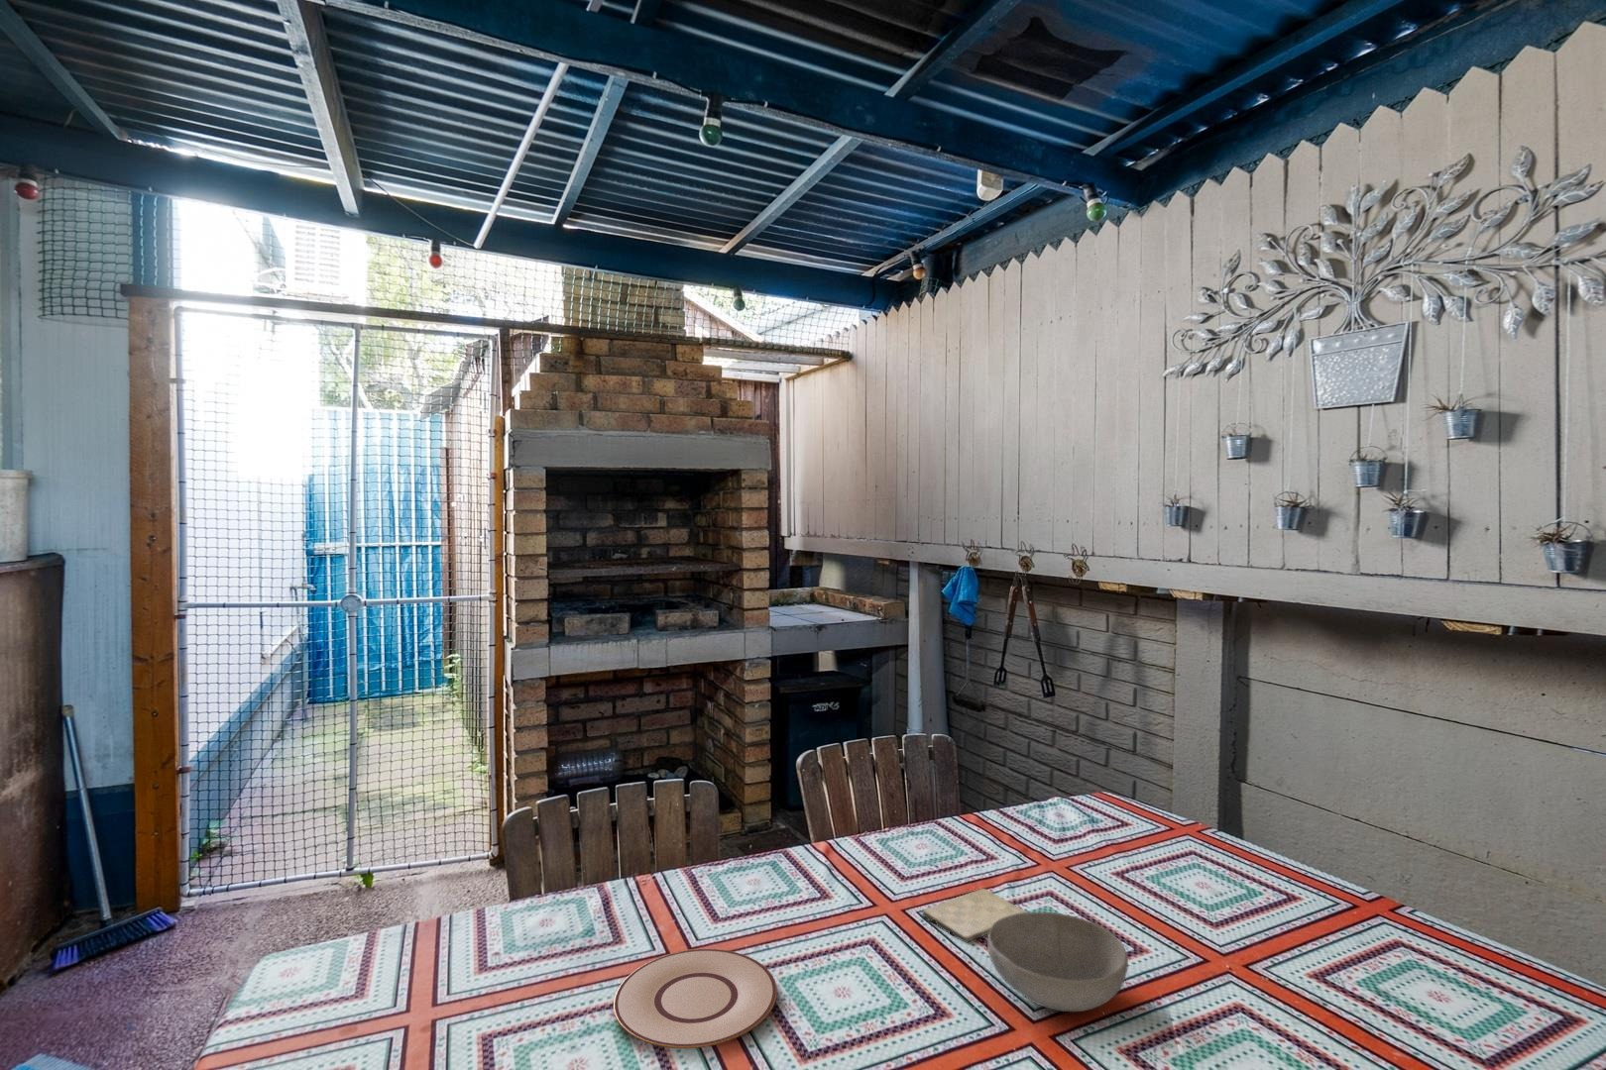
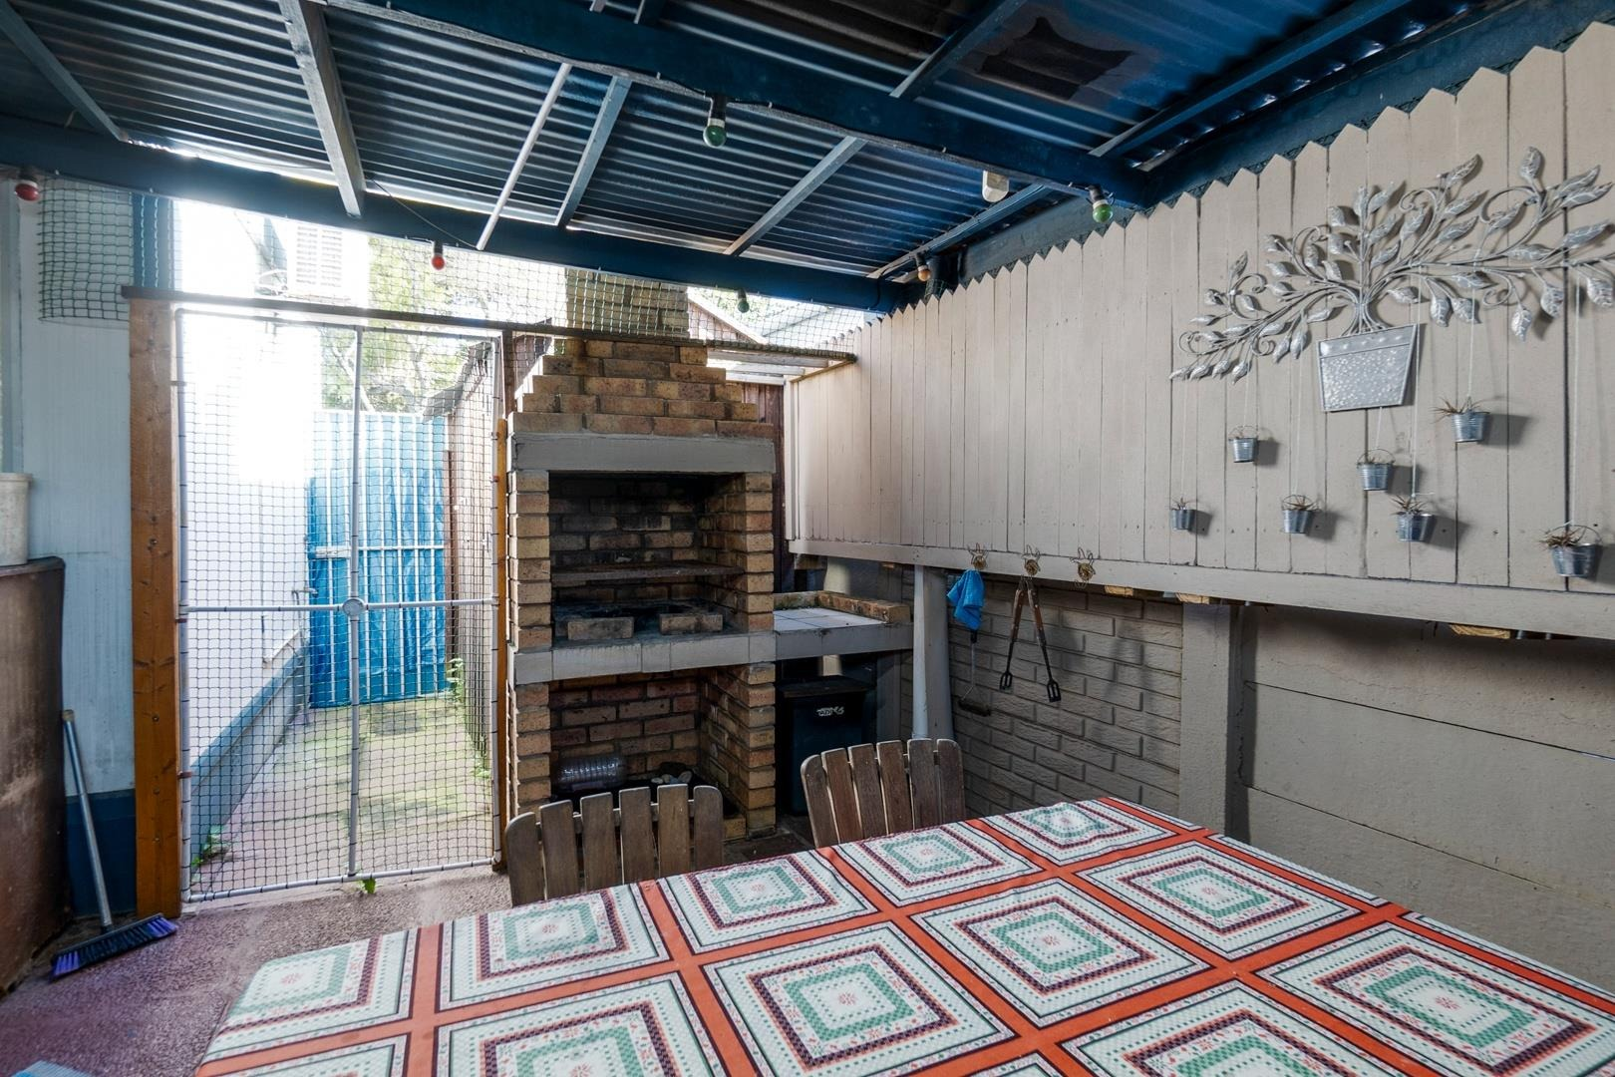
- plate [613,948,778,1050]
- cutting board [921,887,1028,943]
- bowl [986,911,1129,1013]
